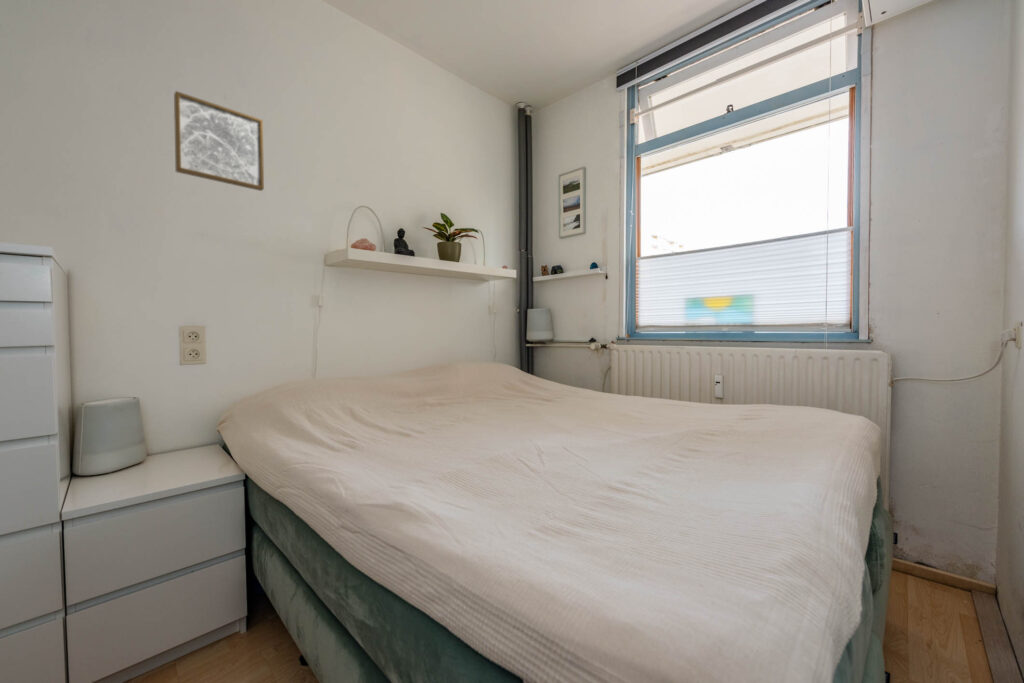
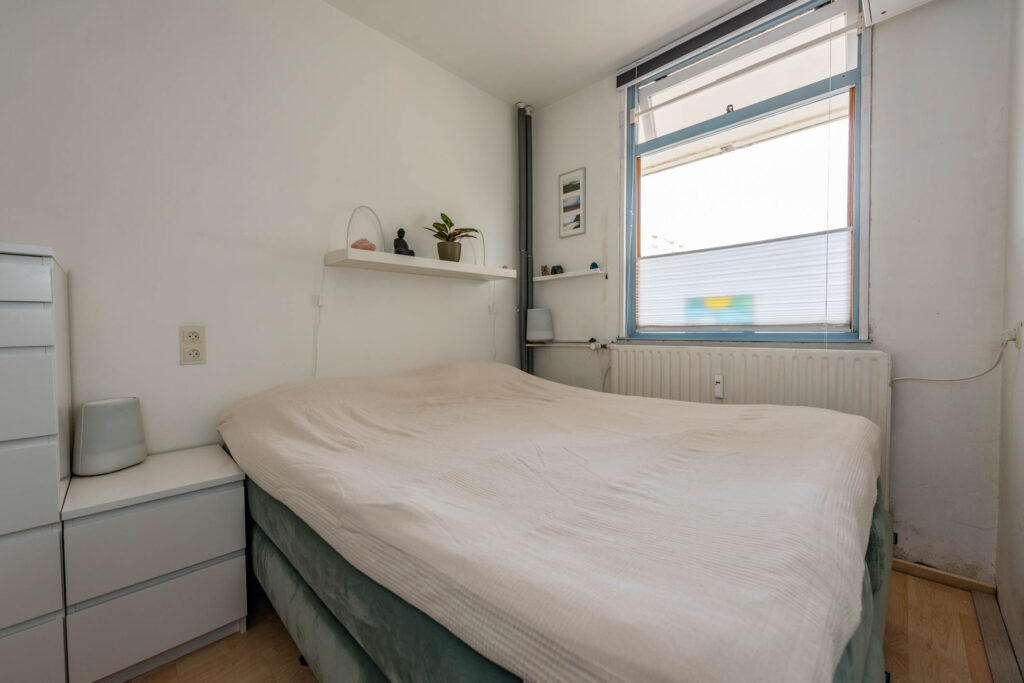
- wall art [173,90,265,192]
